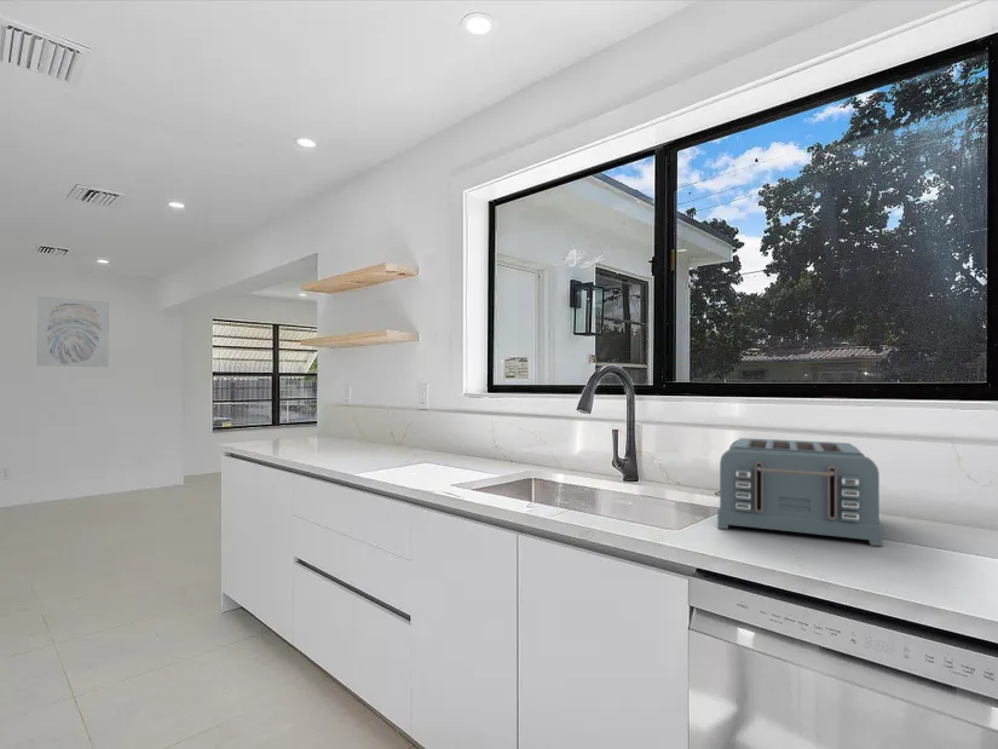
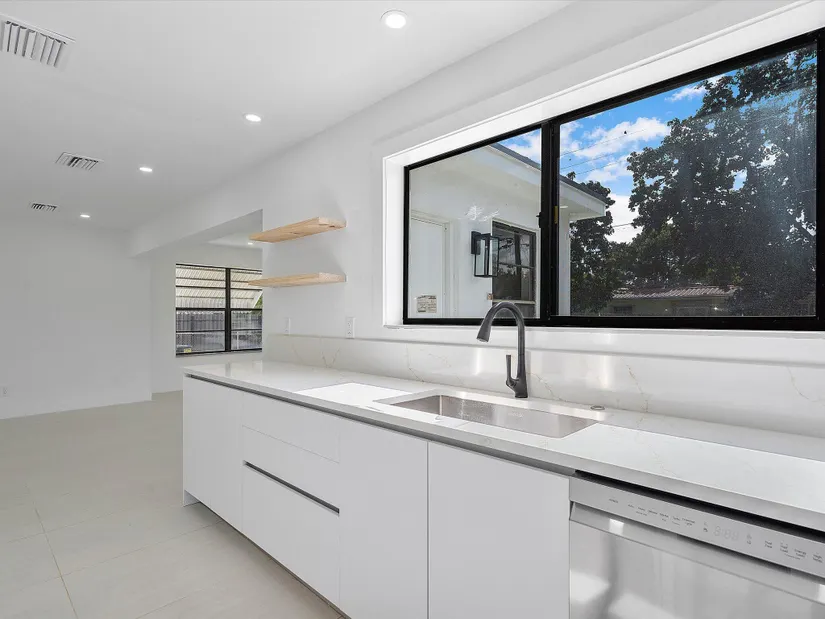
- wall art [35,295,110,369]
- toaster [716,437,884,547]
